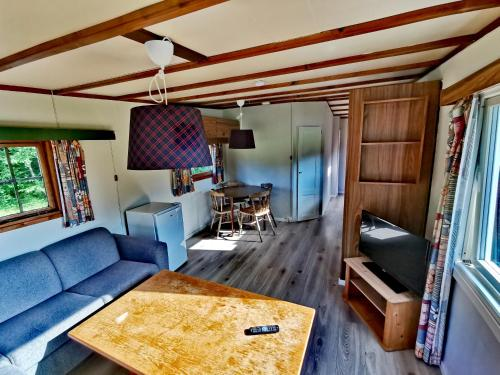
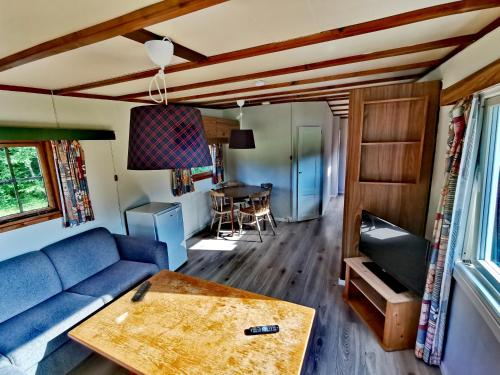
+ remote control [130,280,151,302]
